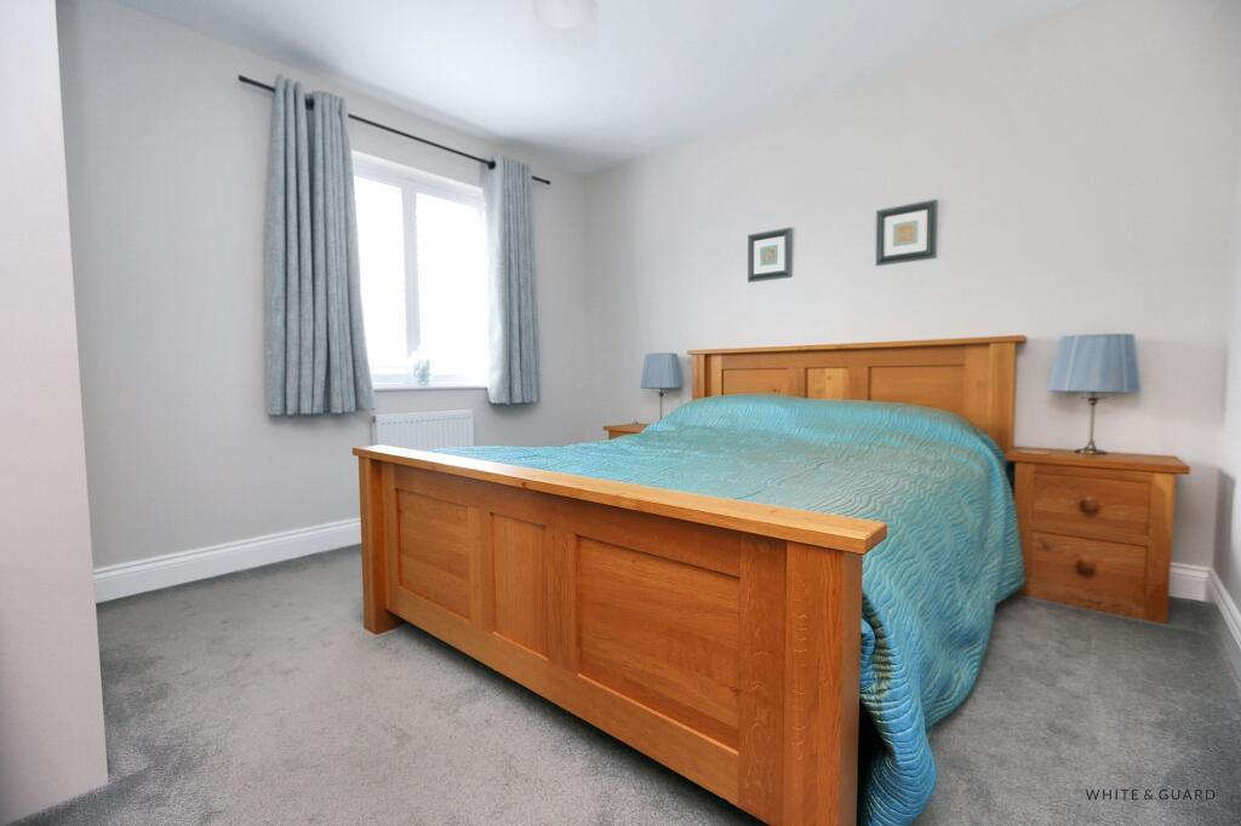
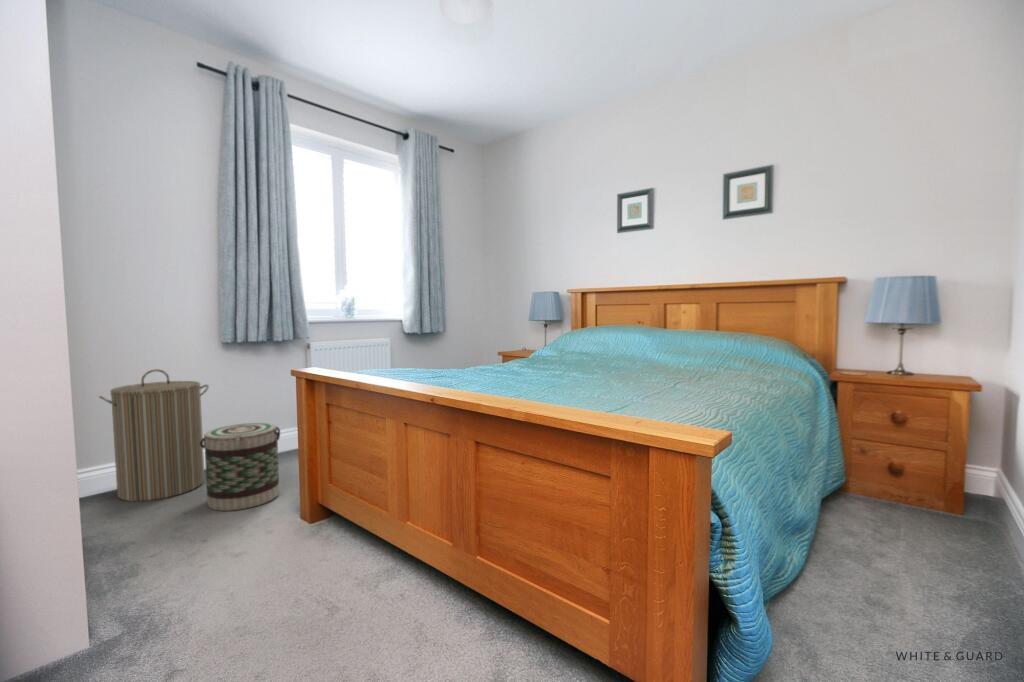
+ laundry hamper [98,368,210,502]
+ basket [200,422,281,512]
